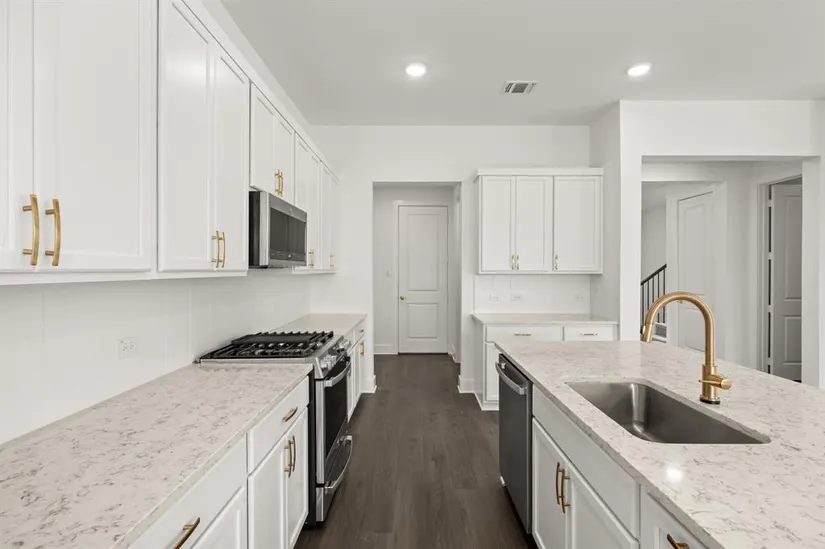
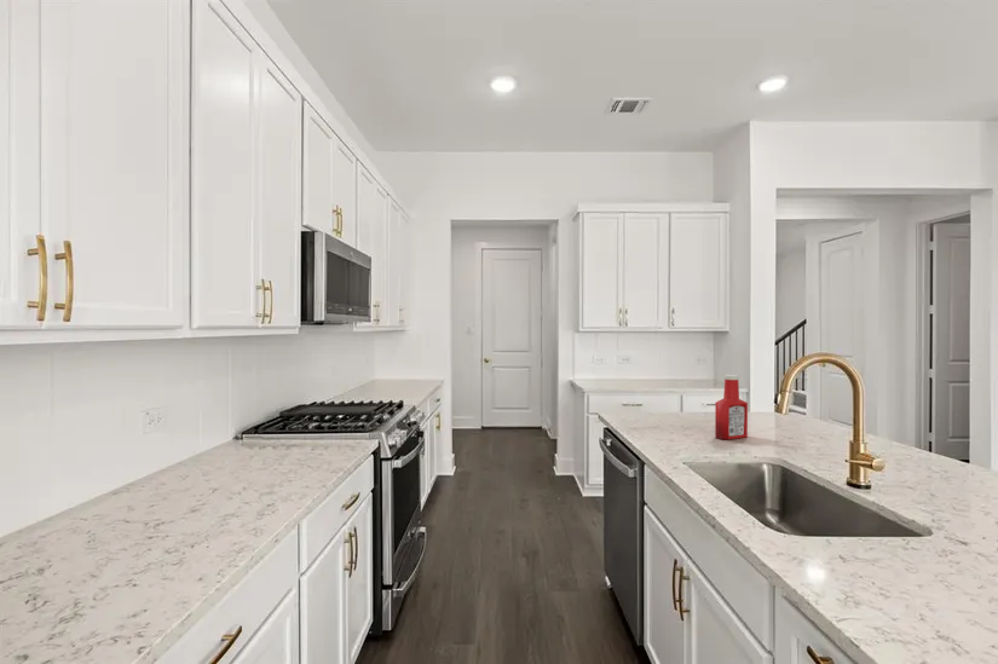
+ soap bottle [714,374,749,440]
